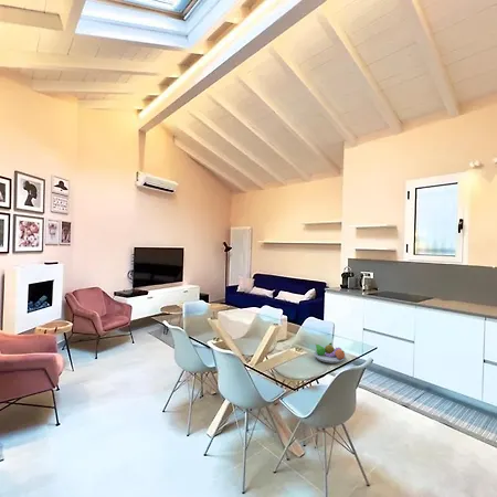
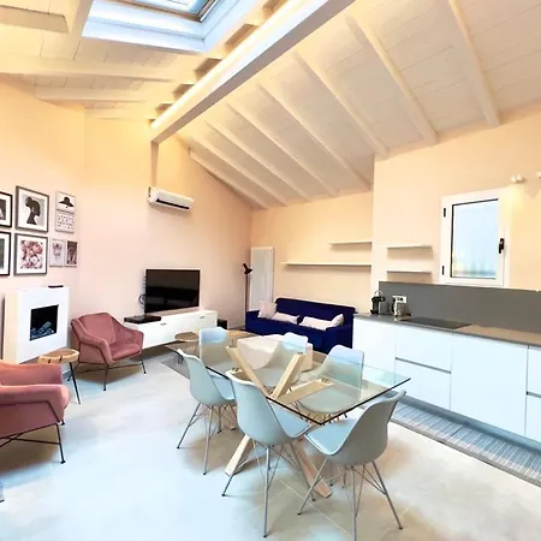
- fruit bowl [313,341,347,364]
